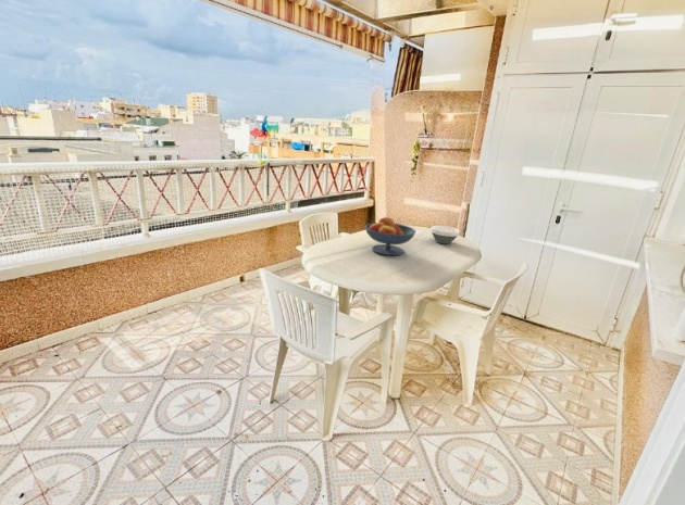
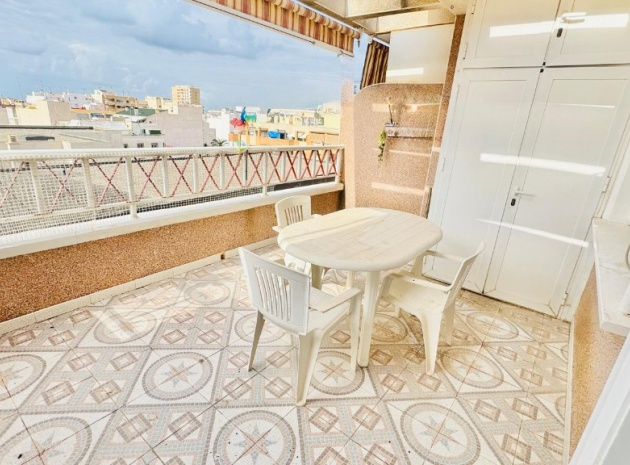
- bowl [429,225,461,245]
- fruit bowl [364,216,416,256]
